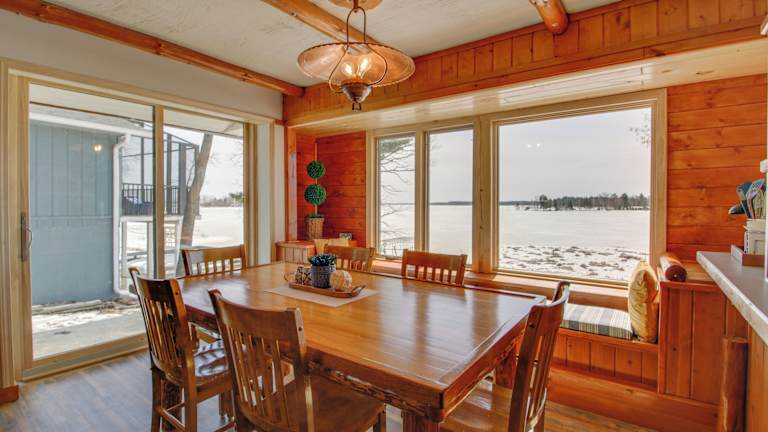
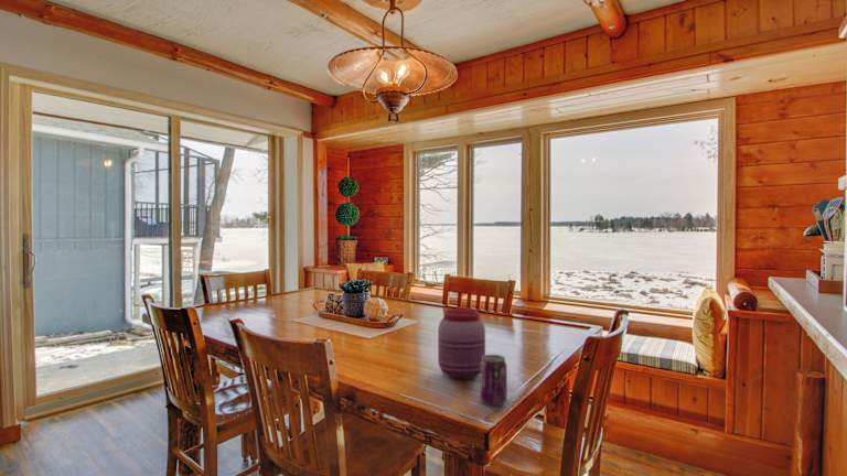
+ beverage can [479,354,508,407]
+ jar [437,307,486,381]
